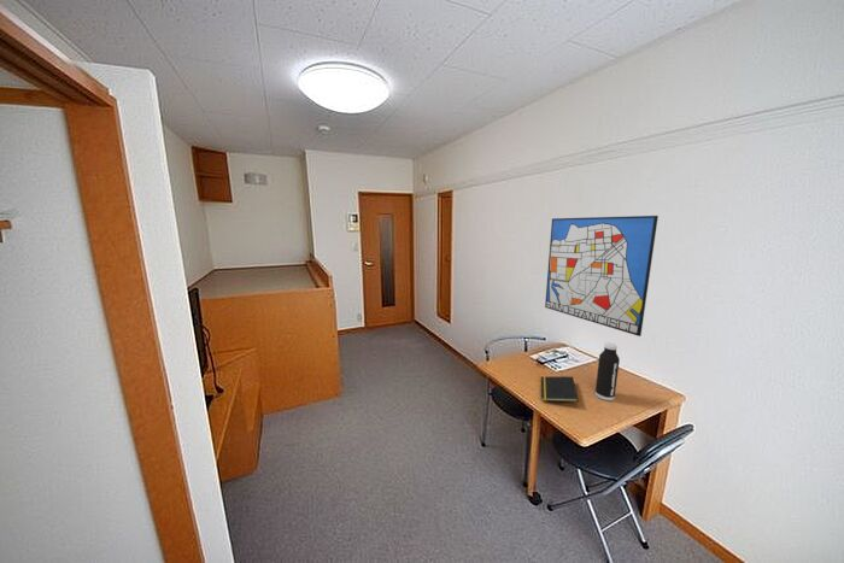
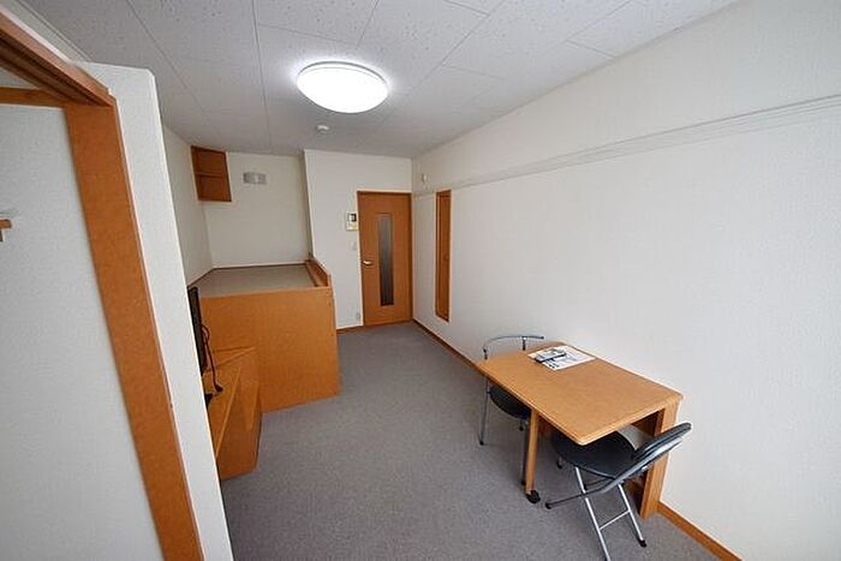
- water bottle [594,341,621,401]
- wall art [544,215,660,338]
- notepad [540,375,580,403]
